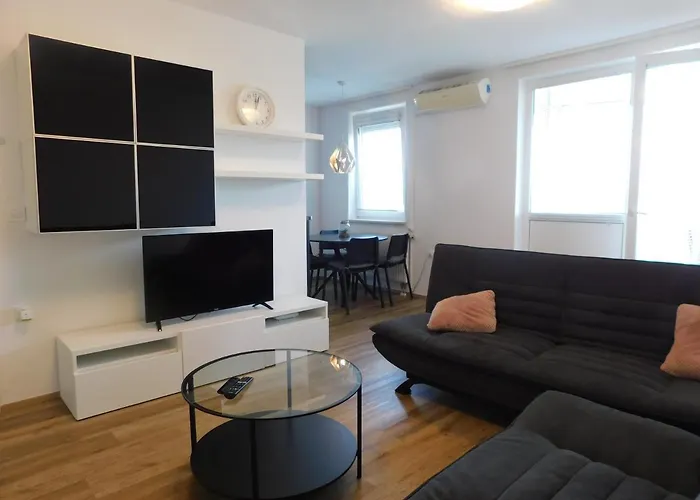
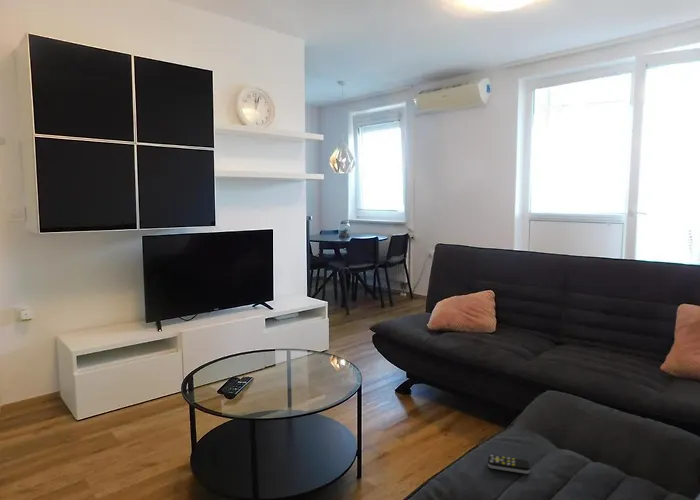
+ remote control [487,454,531,475]
